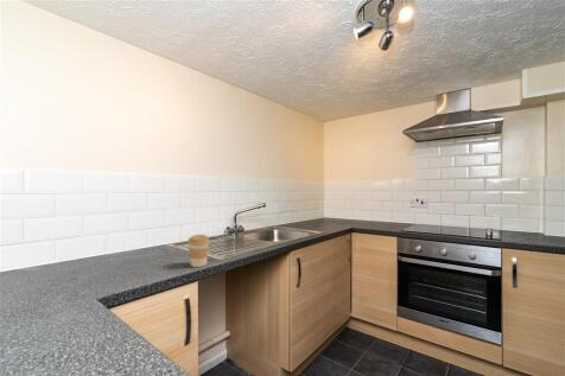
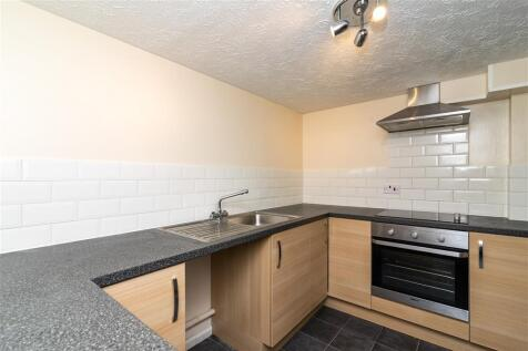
- coffee cup [186,234,210,268]
